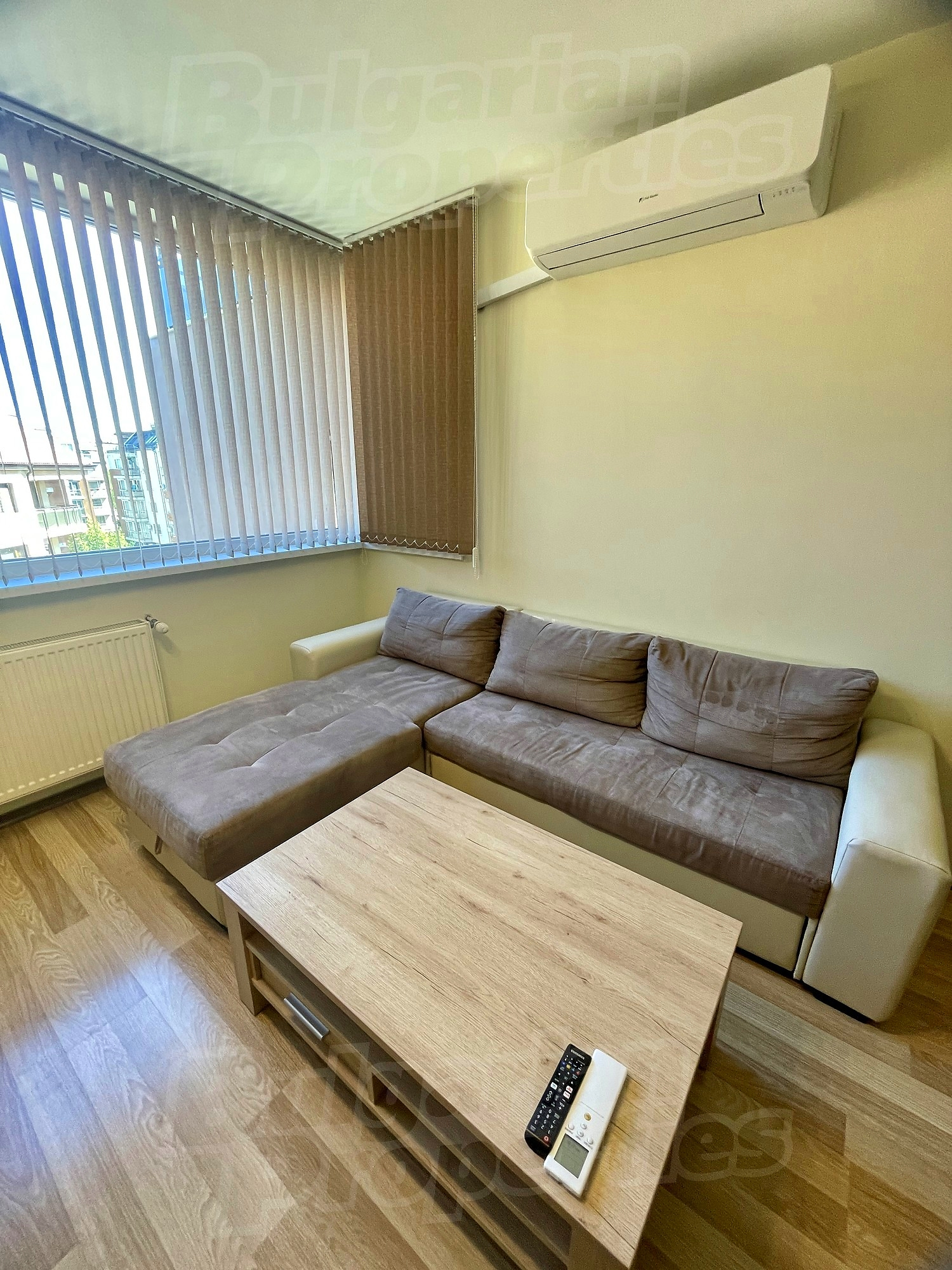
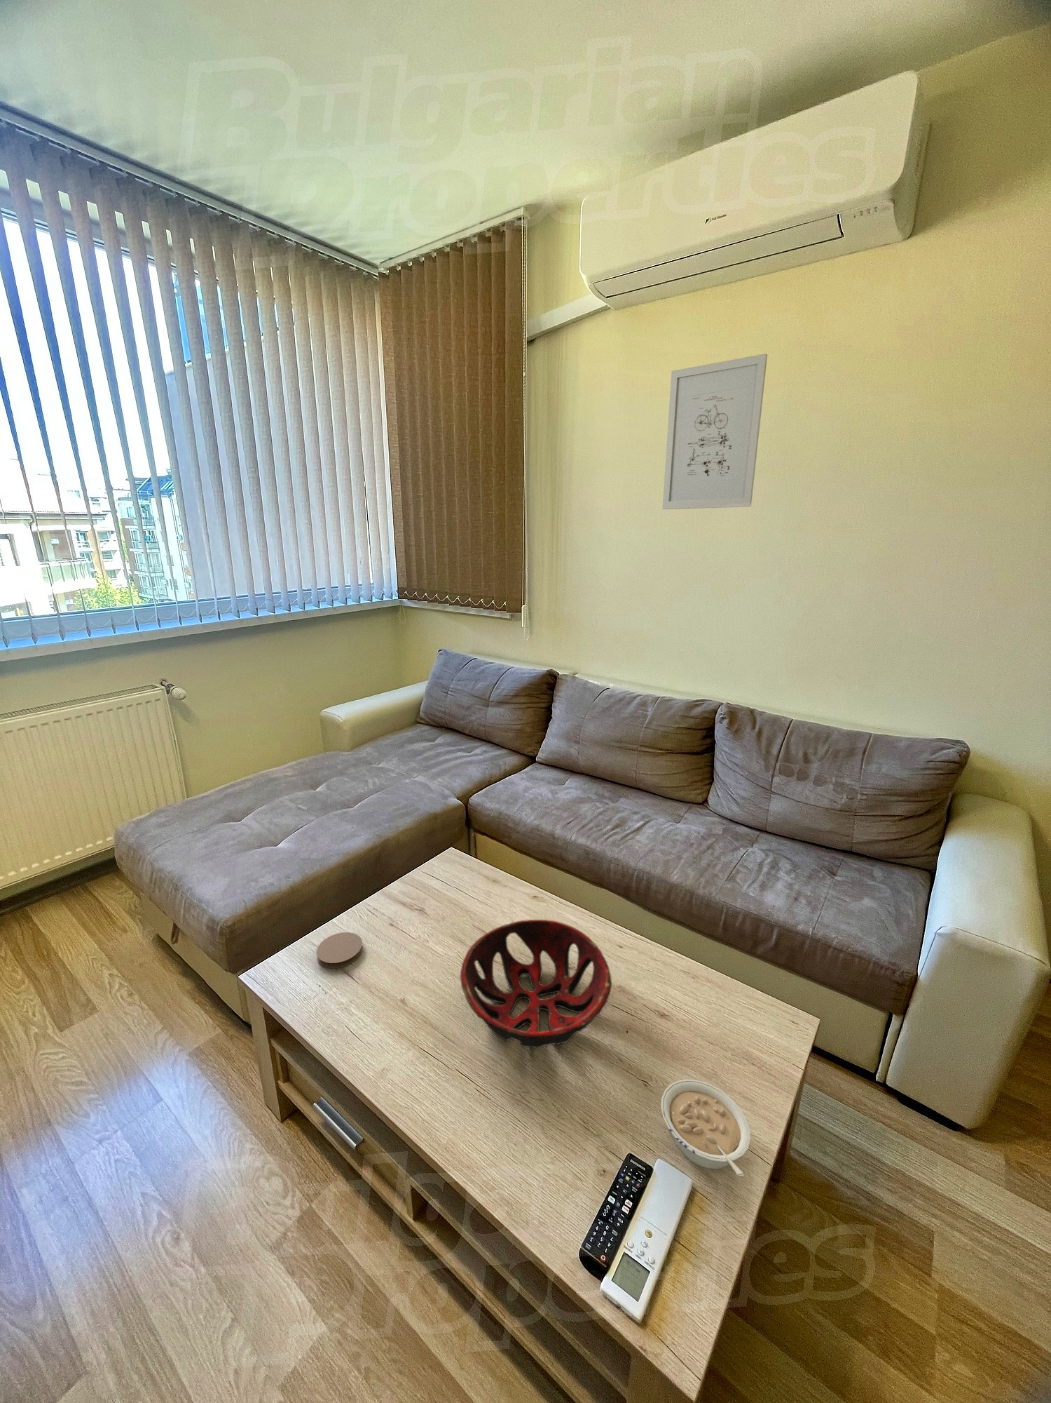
+ coaster [316,931,363,969]
+ decorative bowl [459,919,613,1048]
+ wall art [662,352,768,510]
+ legume [660,1079,752,1178]
